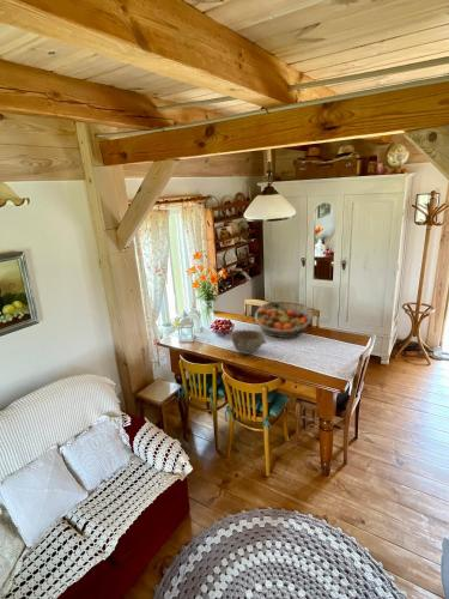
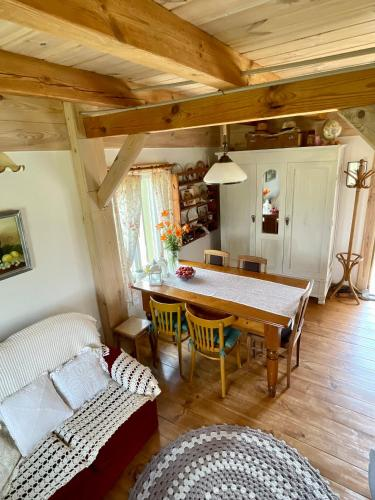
- fruit basket [254,300,314,339]
- bowl [231,329,267,356]
